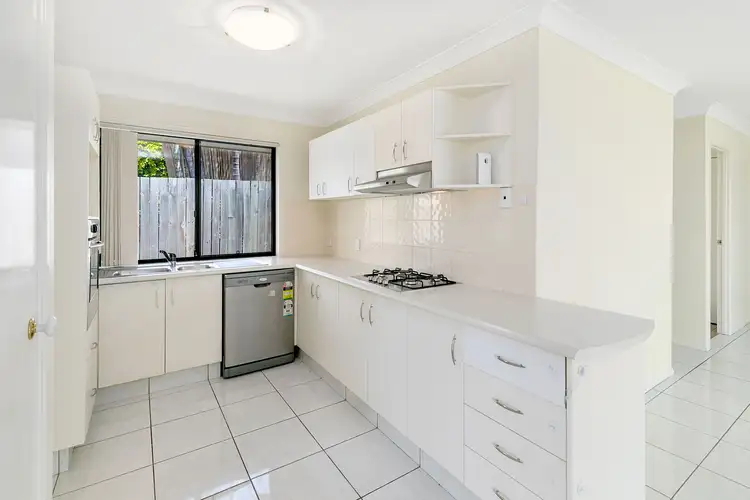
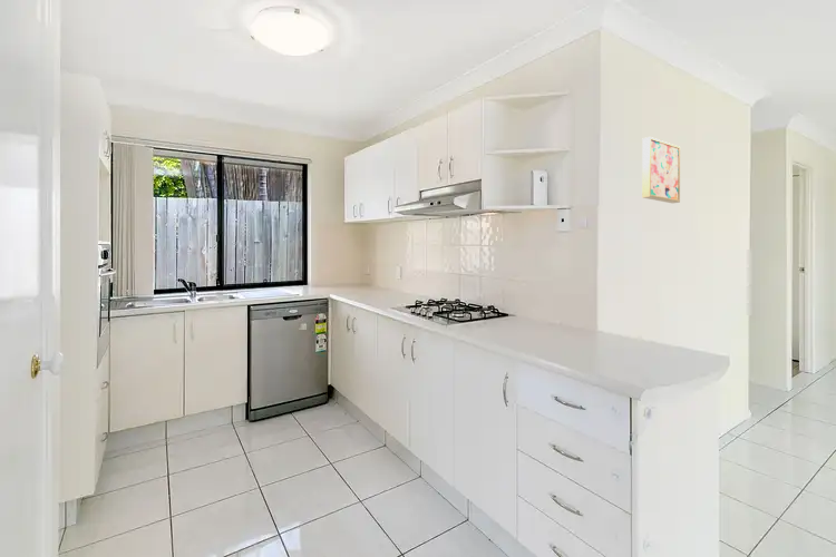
+ wall art [641,136,681,204]
